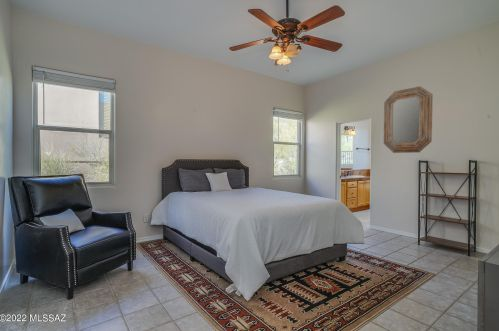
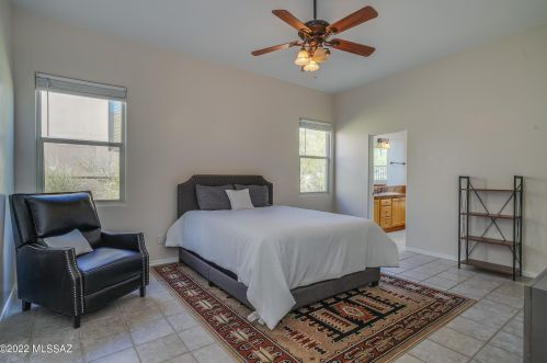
- home mirror [383,85,434,154]
